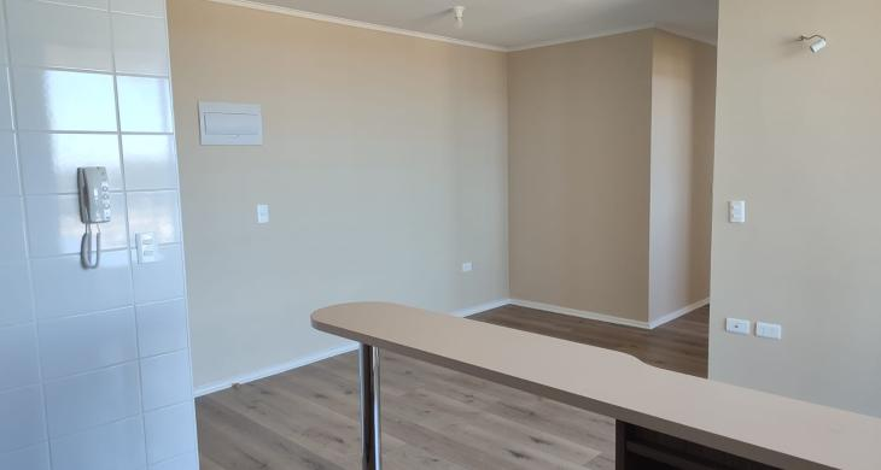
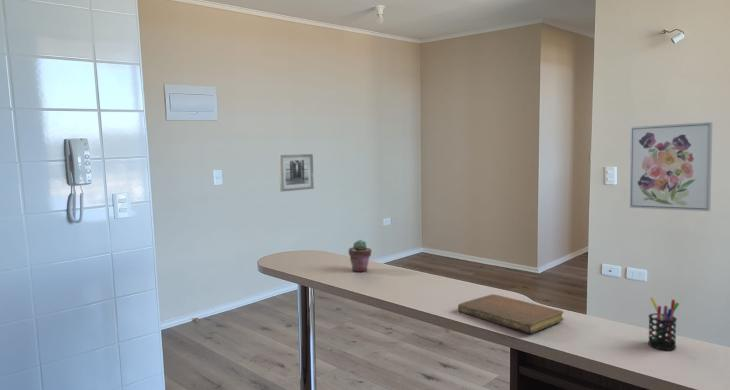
+ pen holder [647,296,680,351]
+ potted succulent [347,239,372,273]
+ notebook [457,293,565,334]
+ wall art [629,121,713,212]
+ wall art [278,153,315,192]
